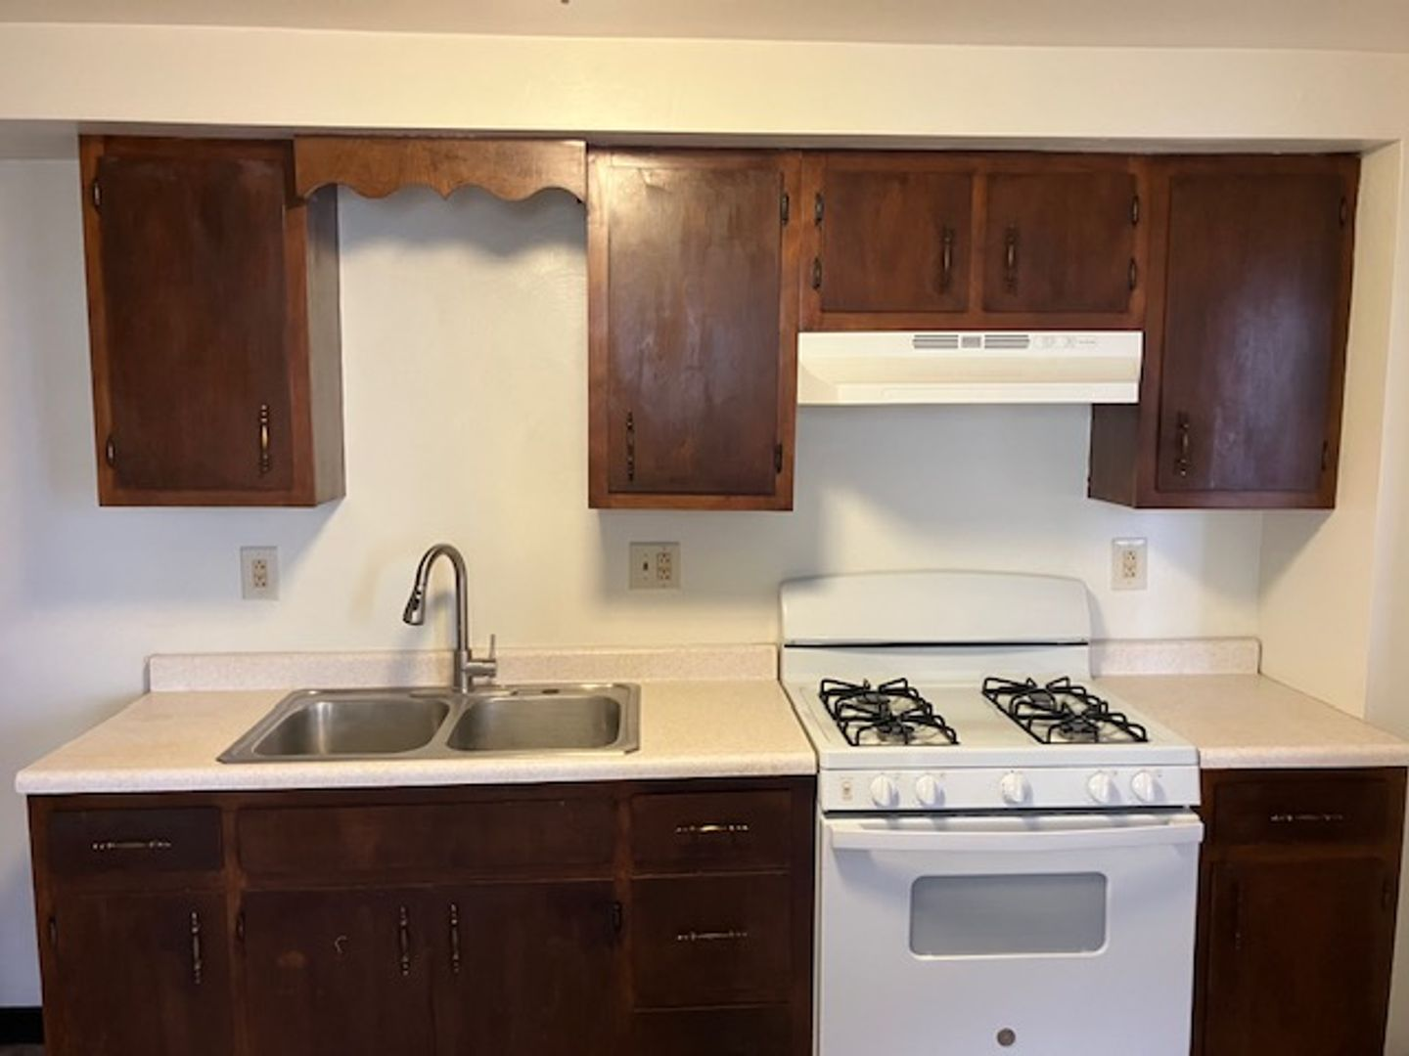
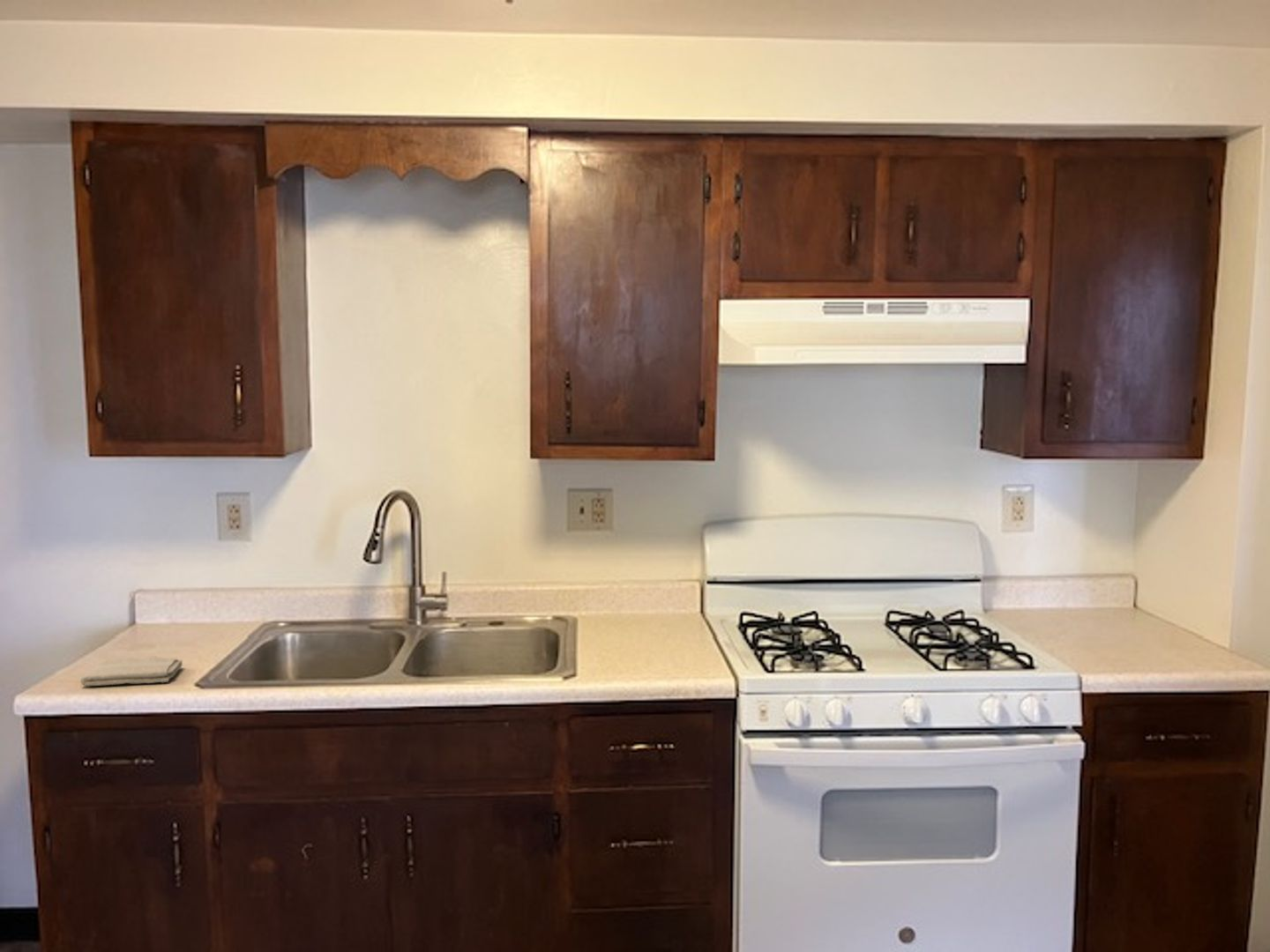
+ washcloth [79,655,183,687]
